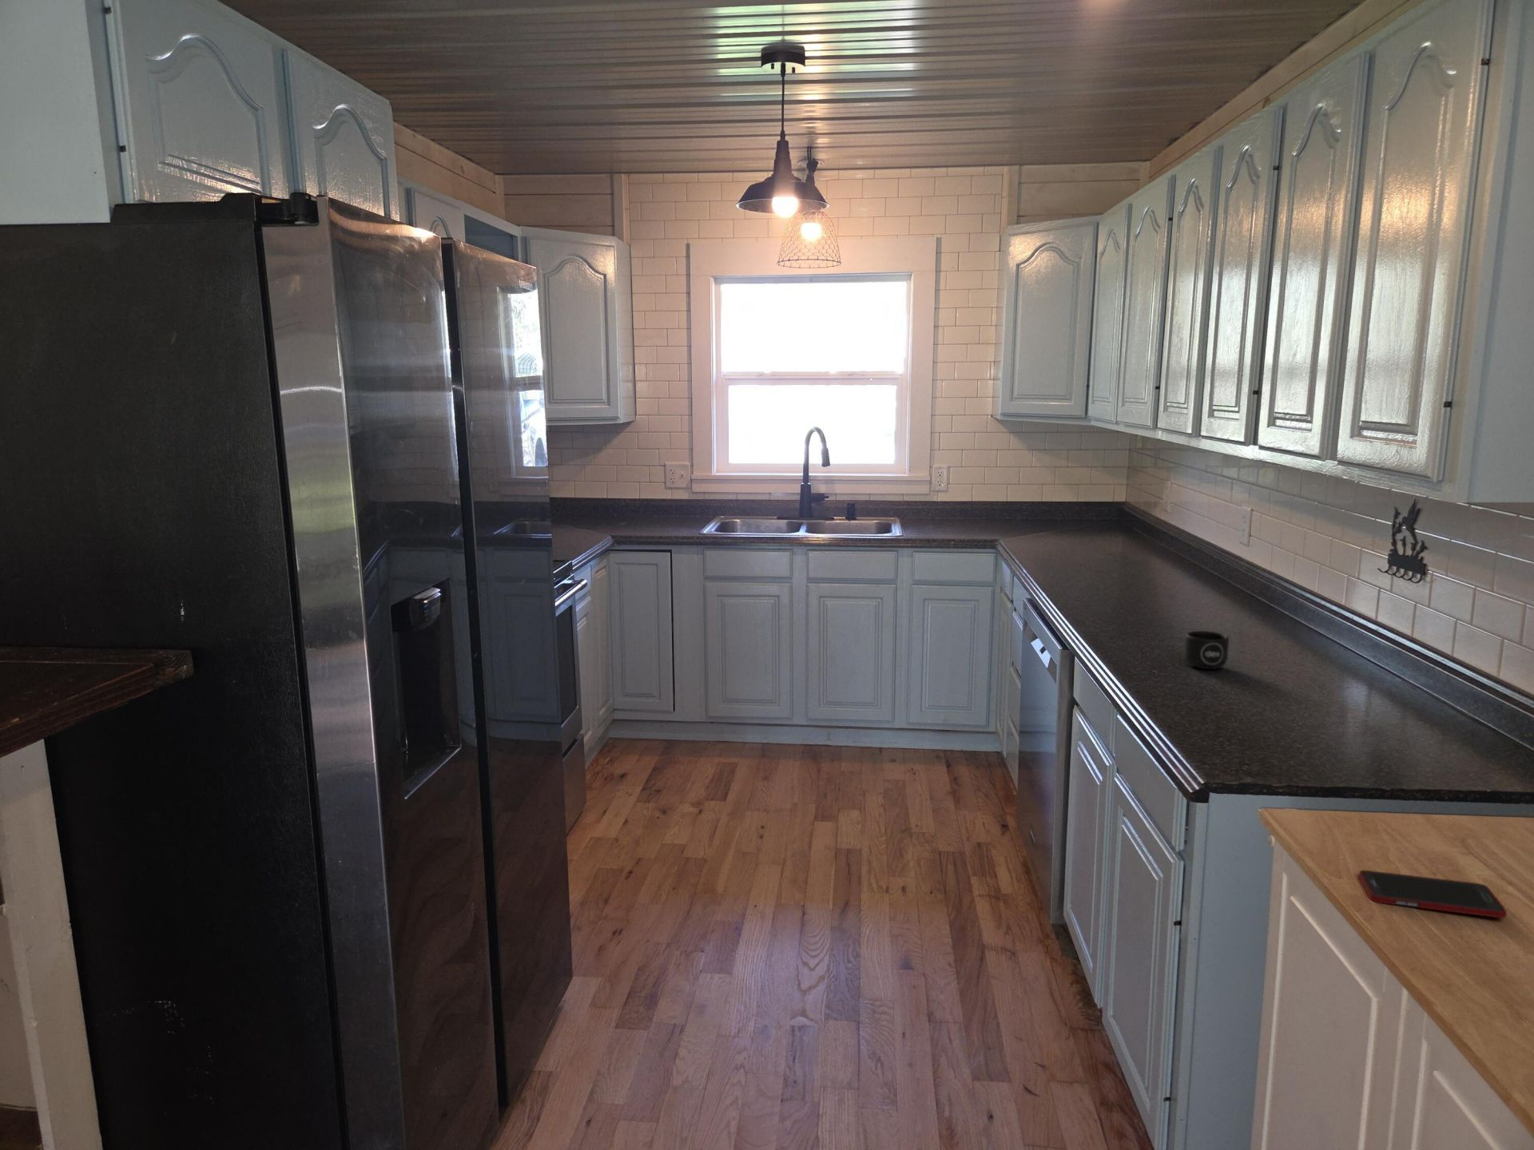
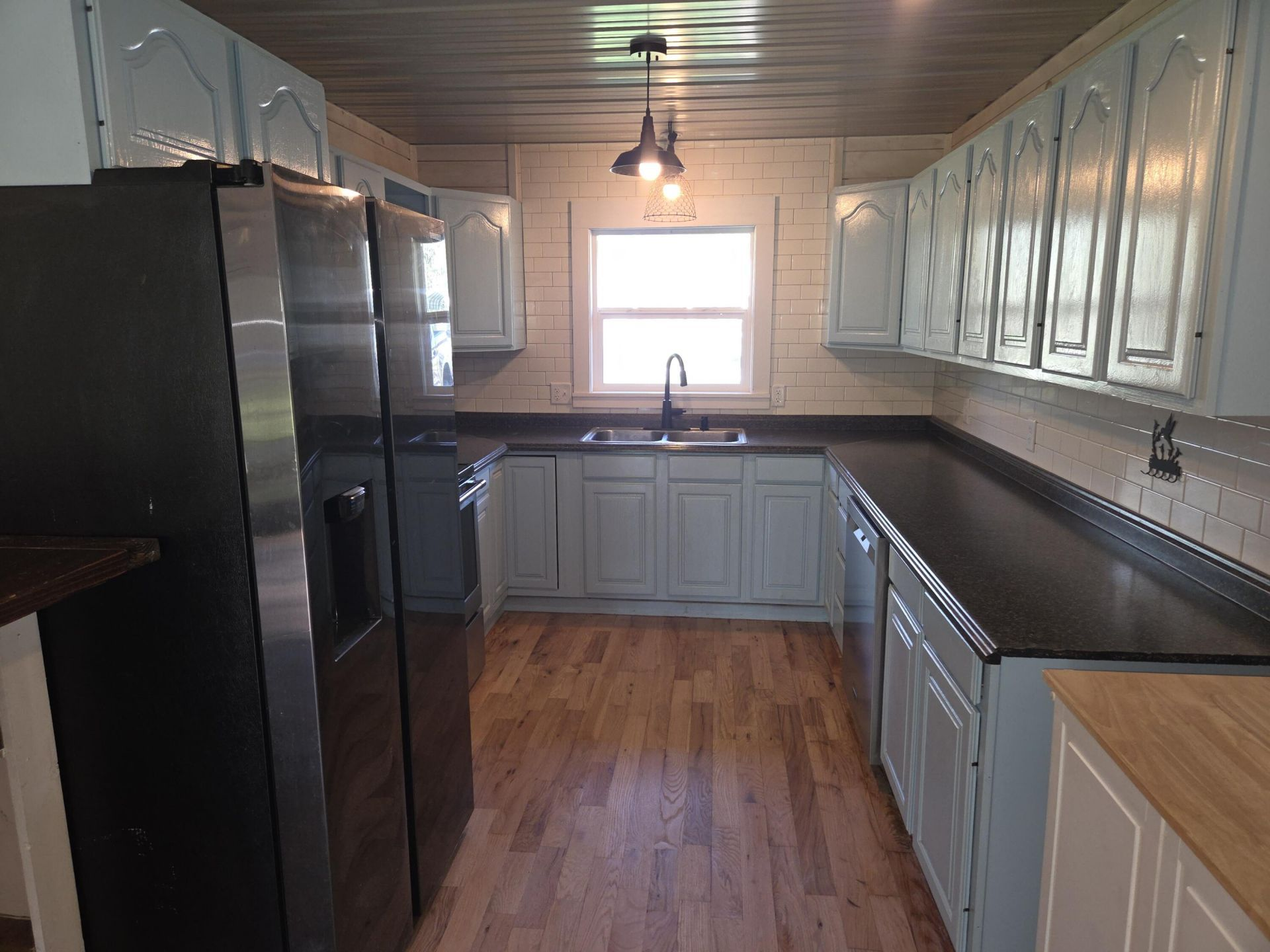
- cell phone [1358,870,1507,918]
- mug [1184,631,1230,670]
